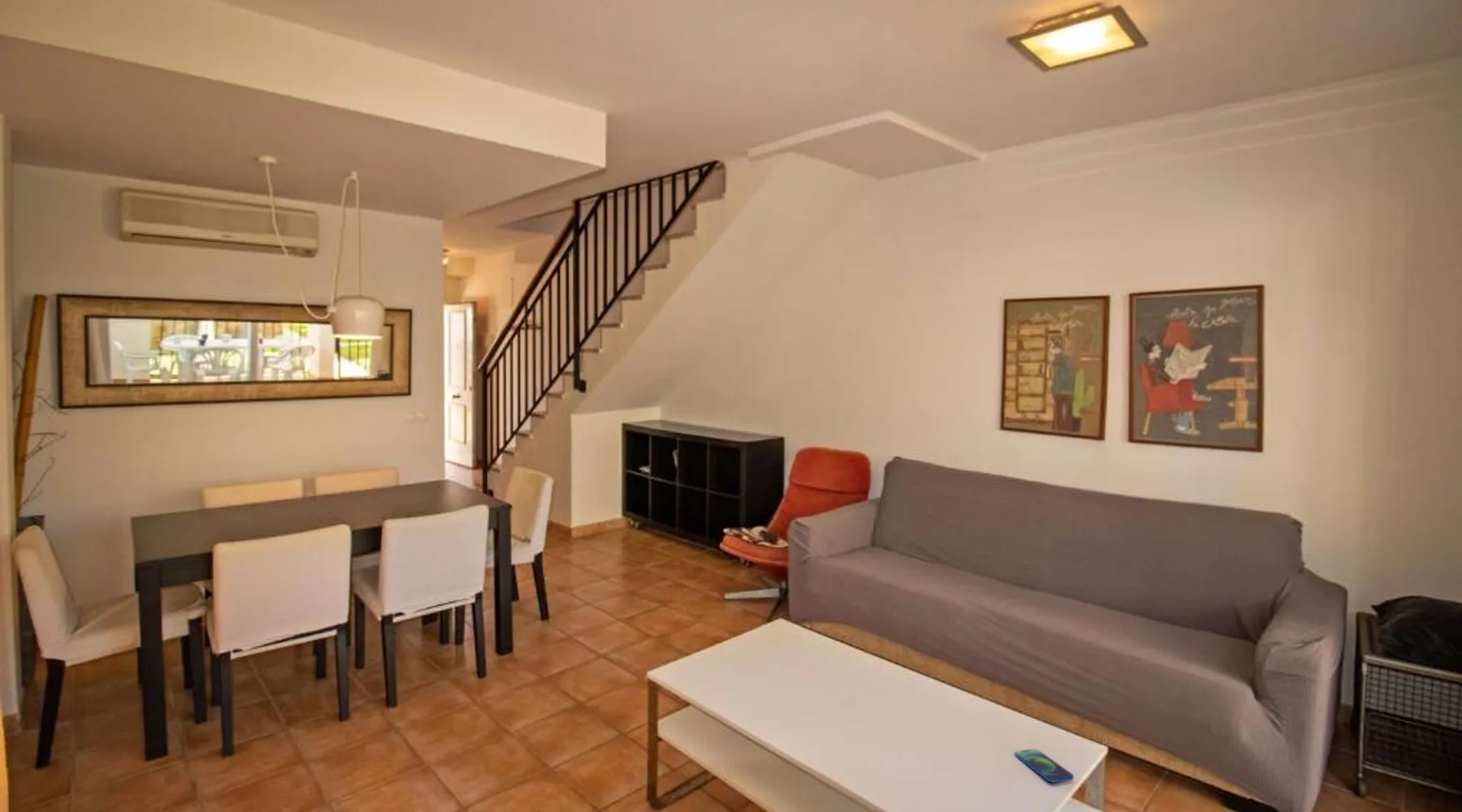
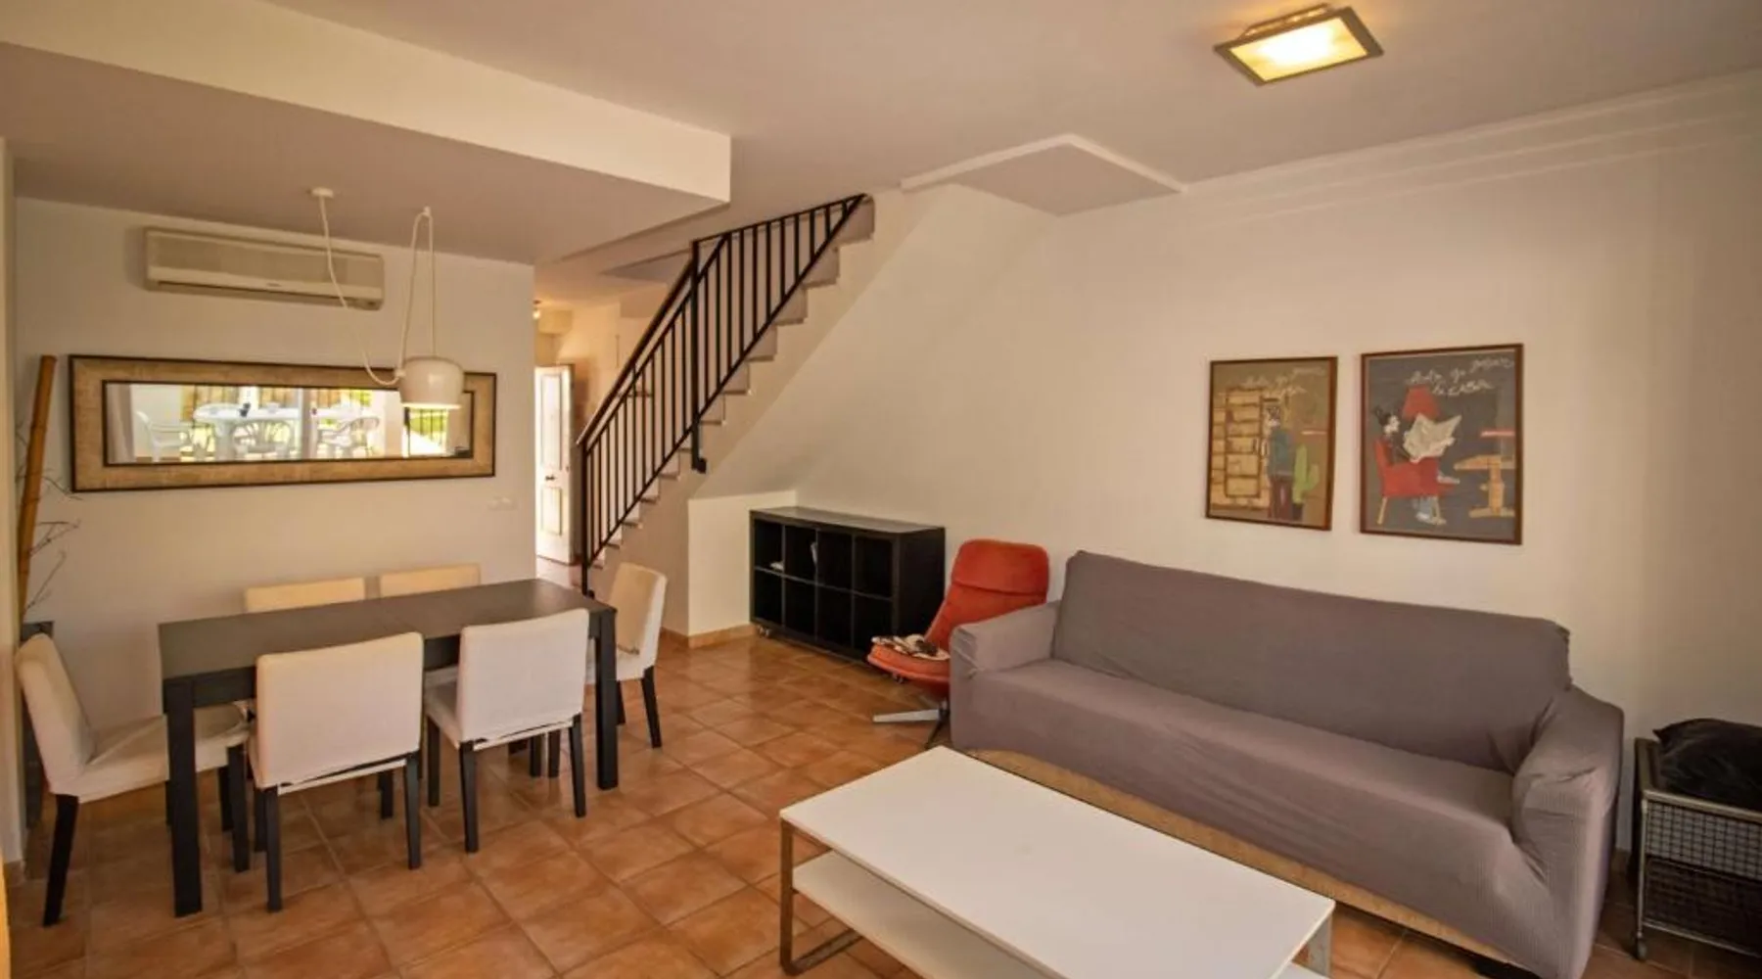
- smartphone [1014,748,1075,784]
